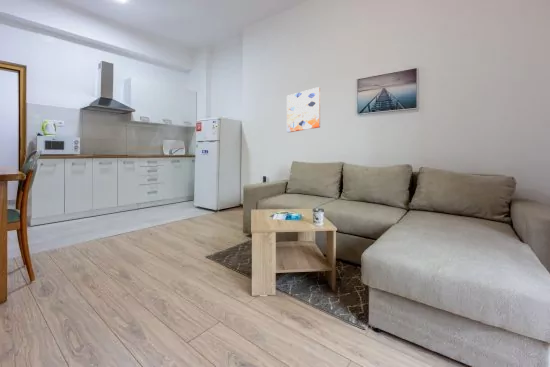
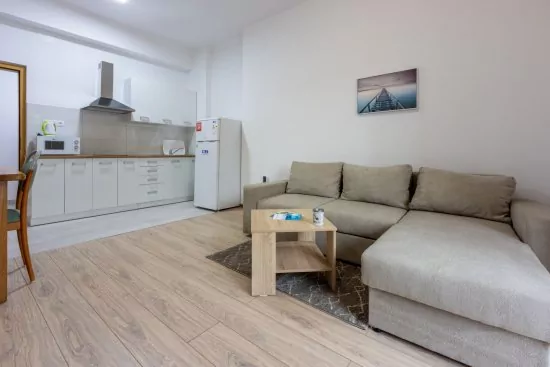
- wall art [286,86,321,133]
